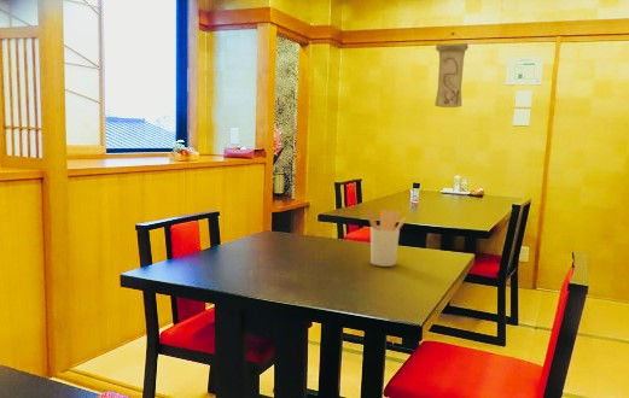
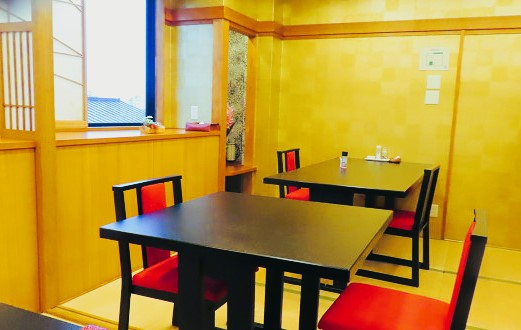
- wall scroll [433,31,470,109]
- utensil holder [367,207,407,268]
